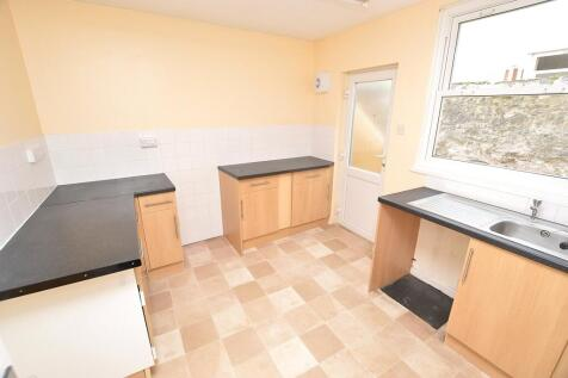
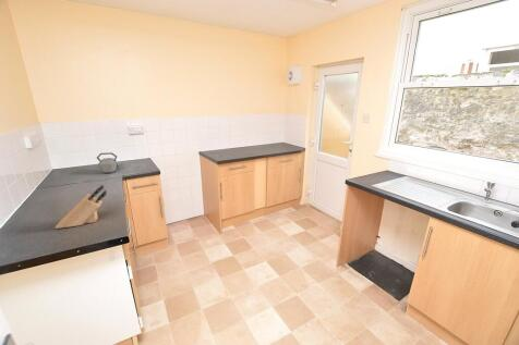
+ kettle [96,151,119,174]
+ knife block [55,184,108,230]
